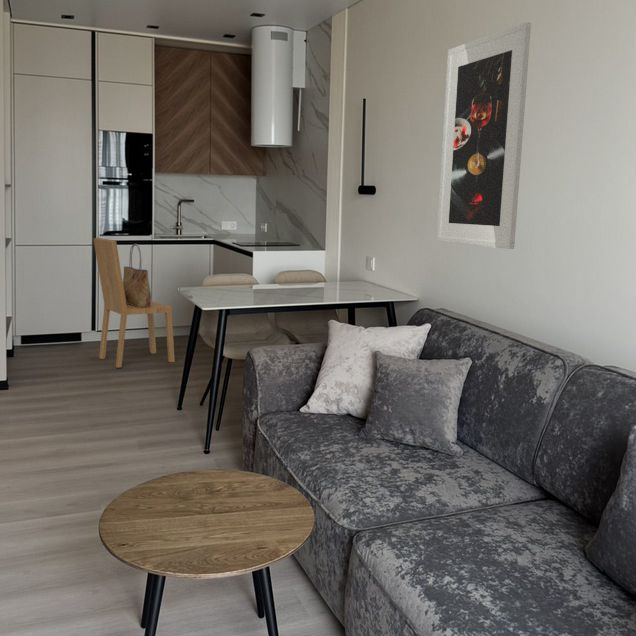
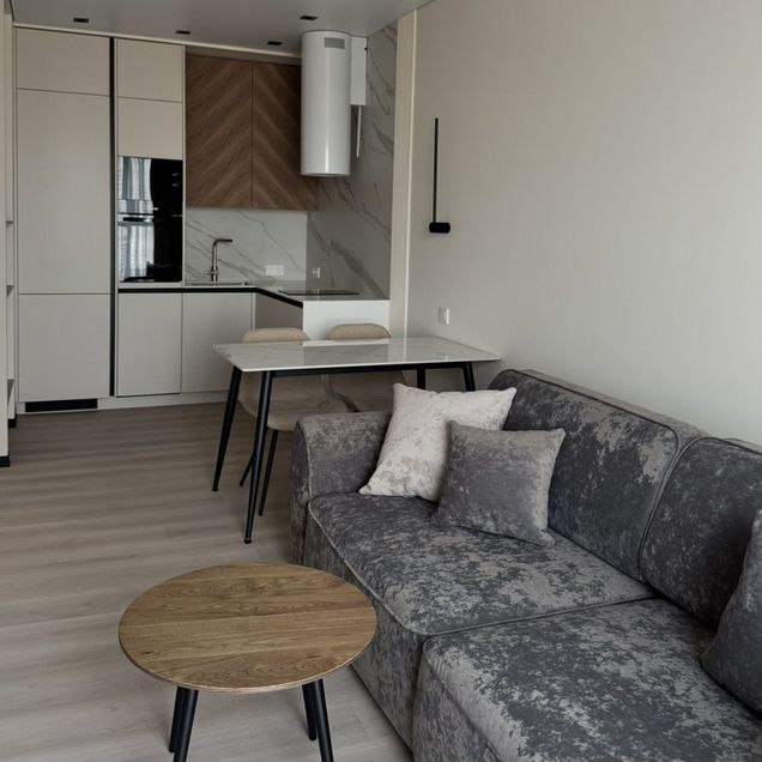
- tote bag [122,243,152,308]
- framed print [436,21,532,250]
- dining chair [93,237,176,369]
